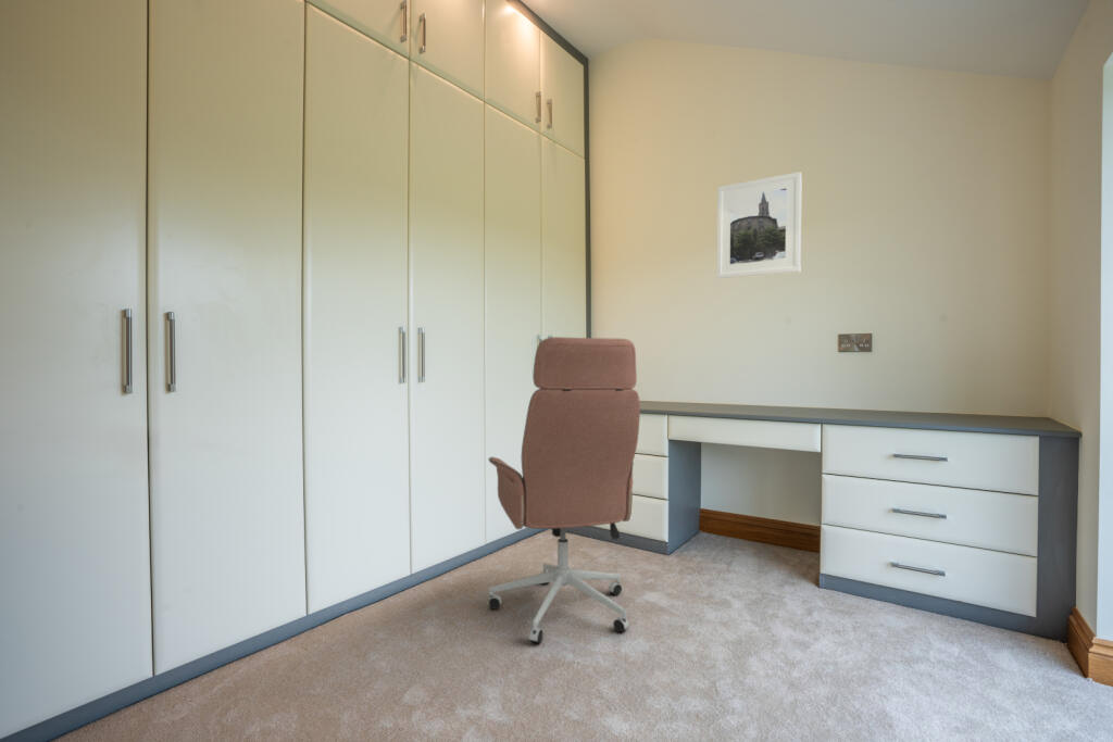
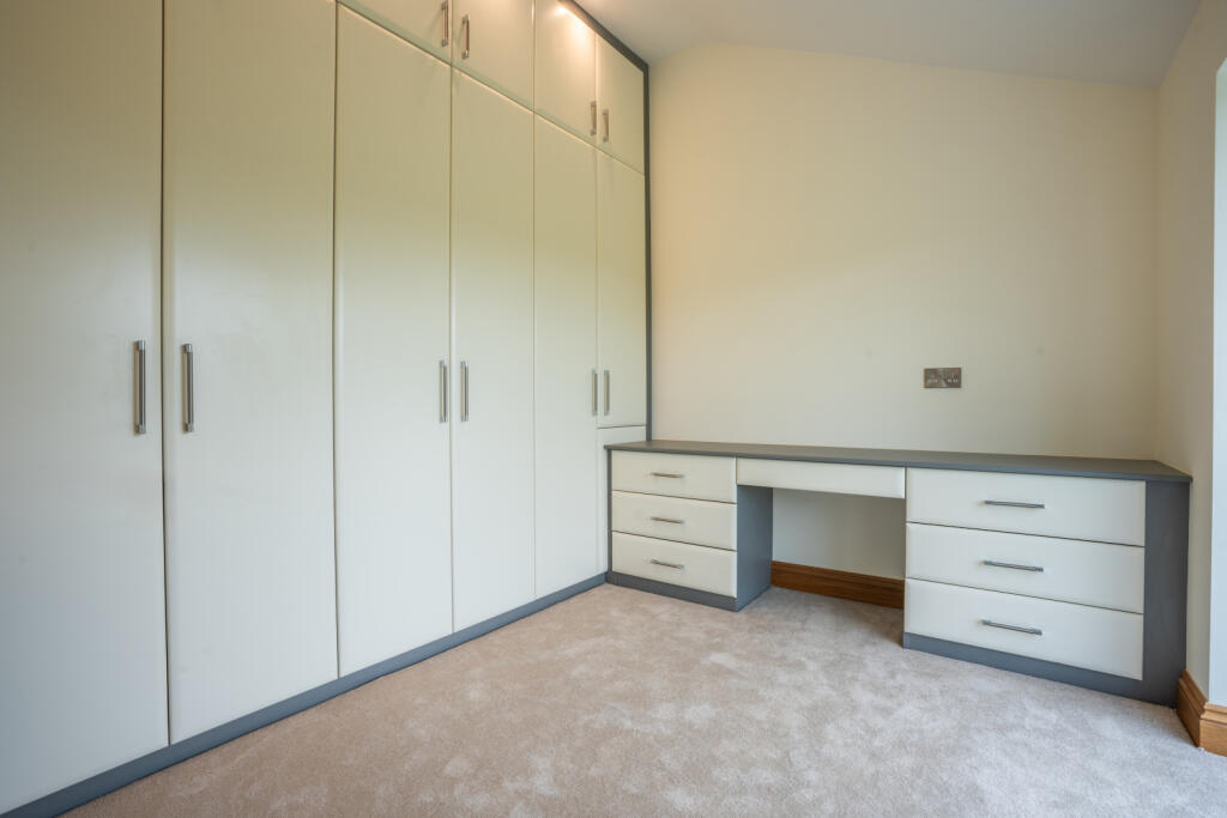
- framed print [716,171,803,280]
- office chair [487,336,641,644]
